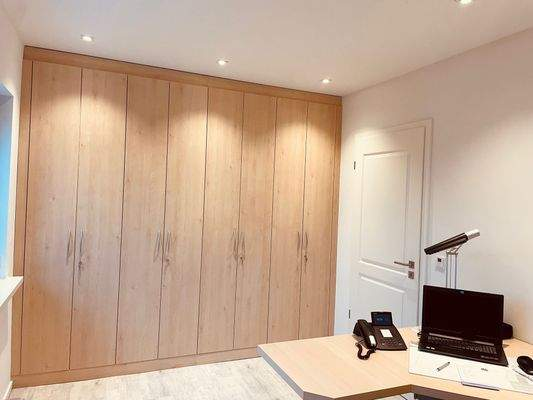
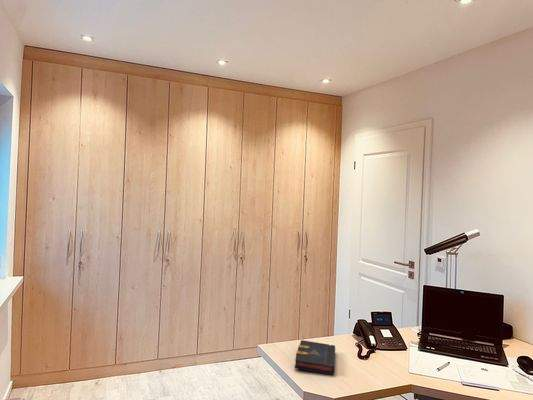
+ diary [294,339,336,376]
